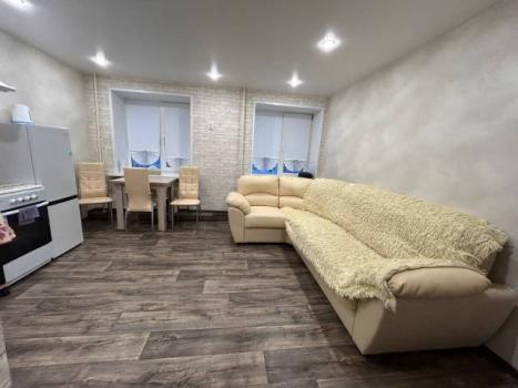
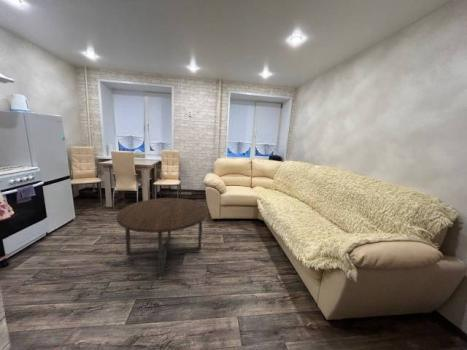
+ coffee table [116,197,208,280]
